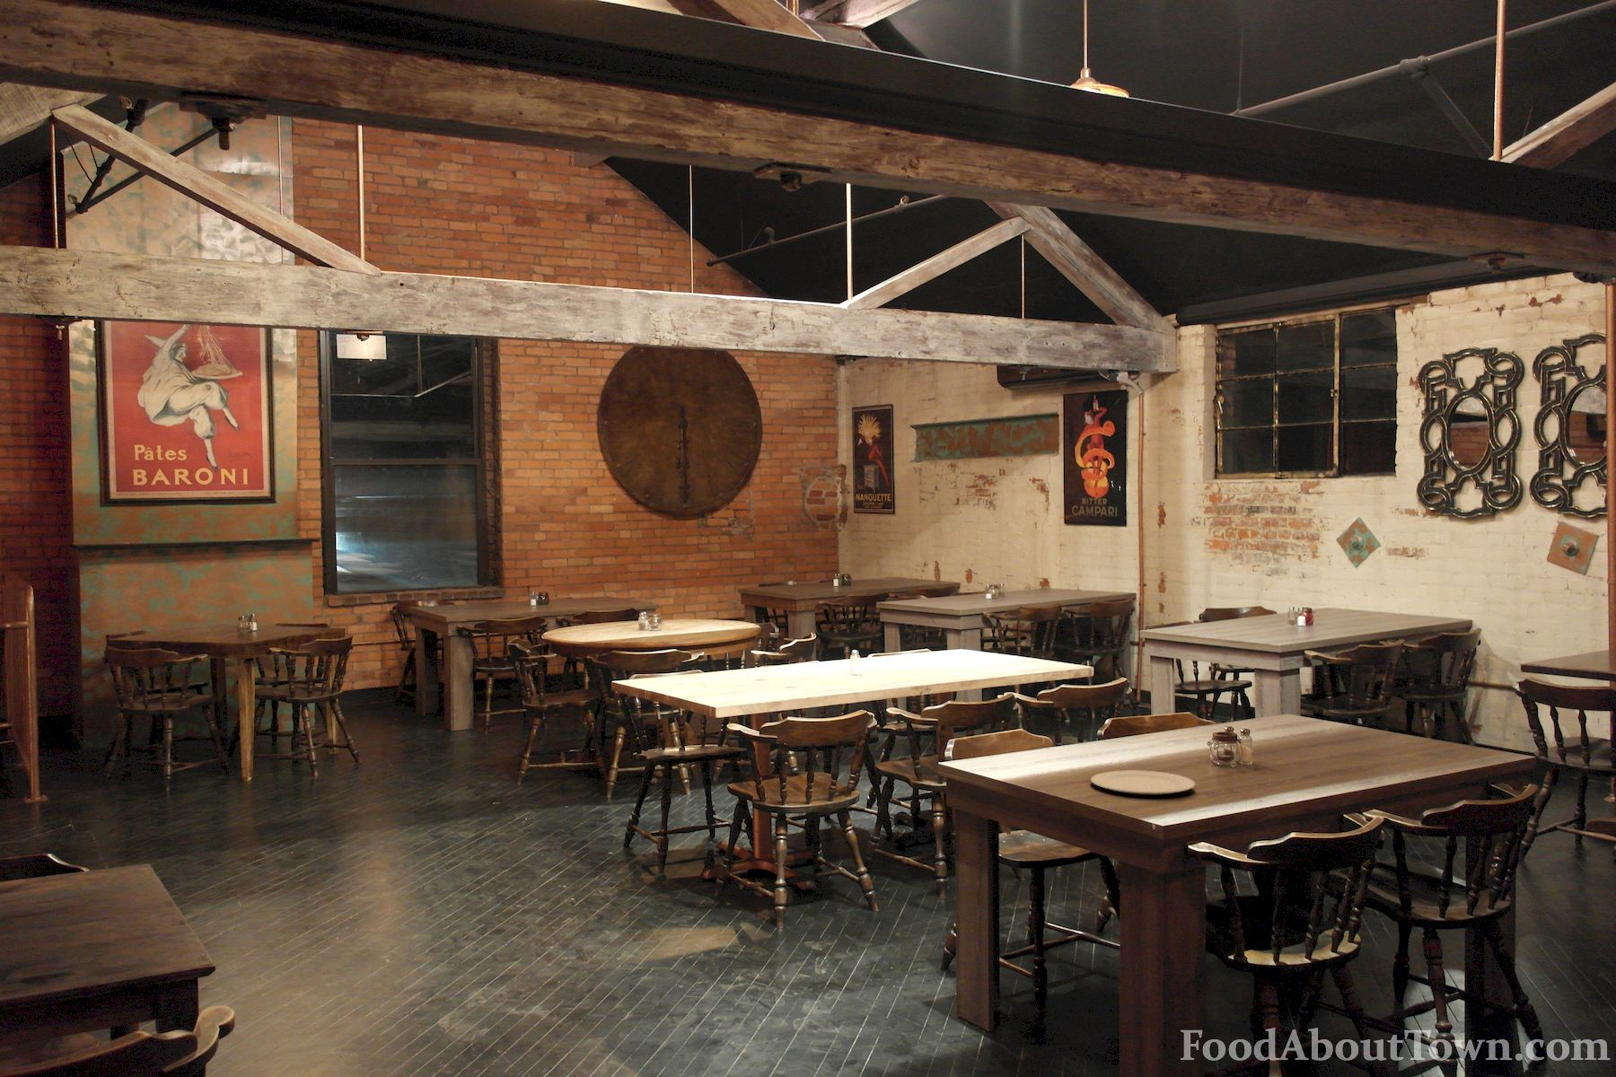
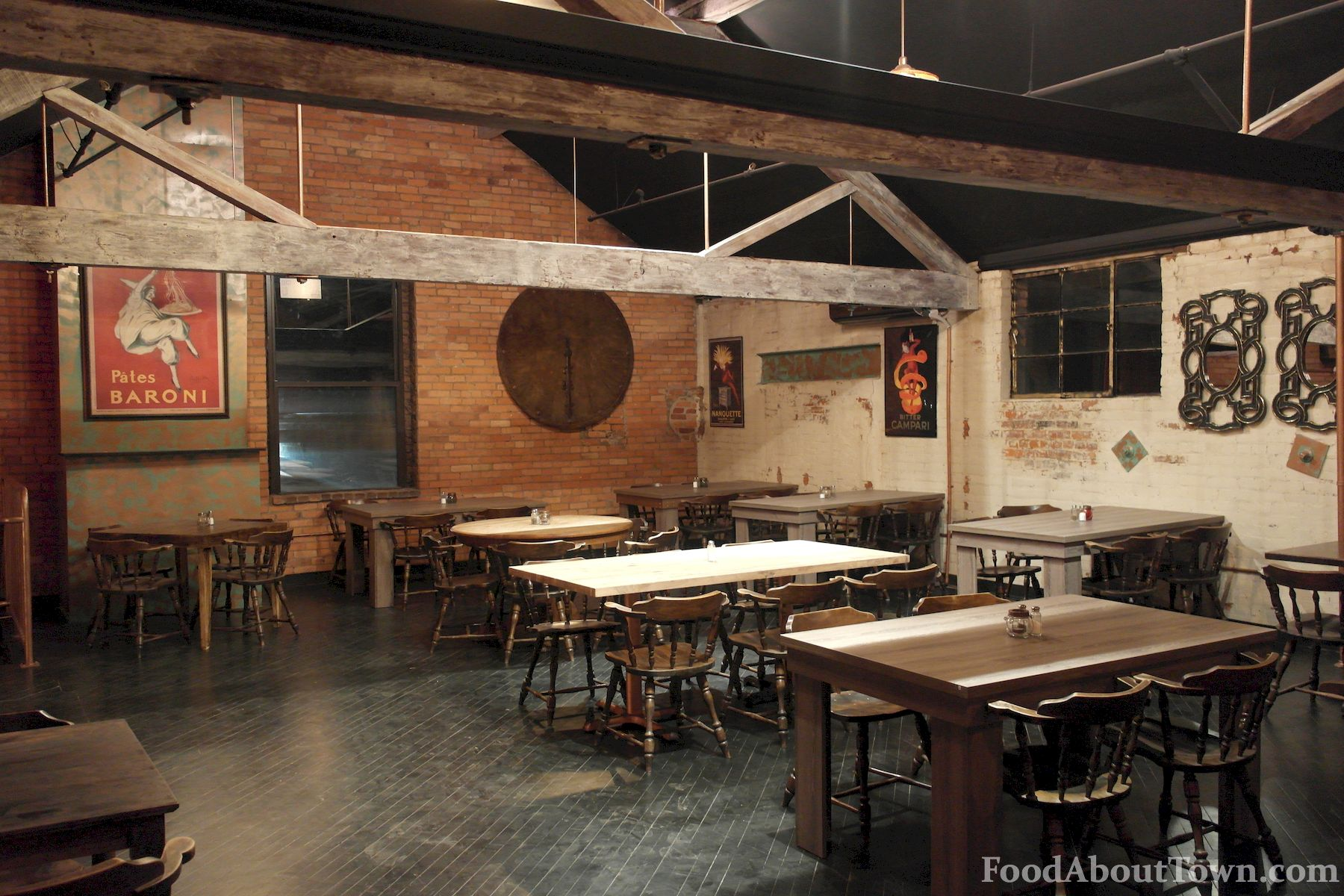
- plate [1089,769,1196,796]
